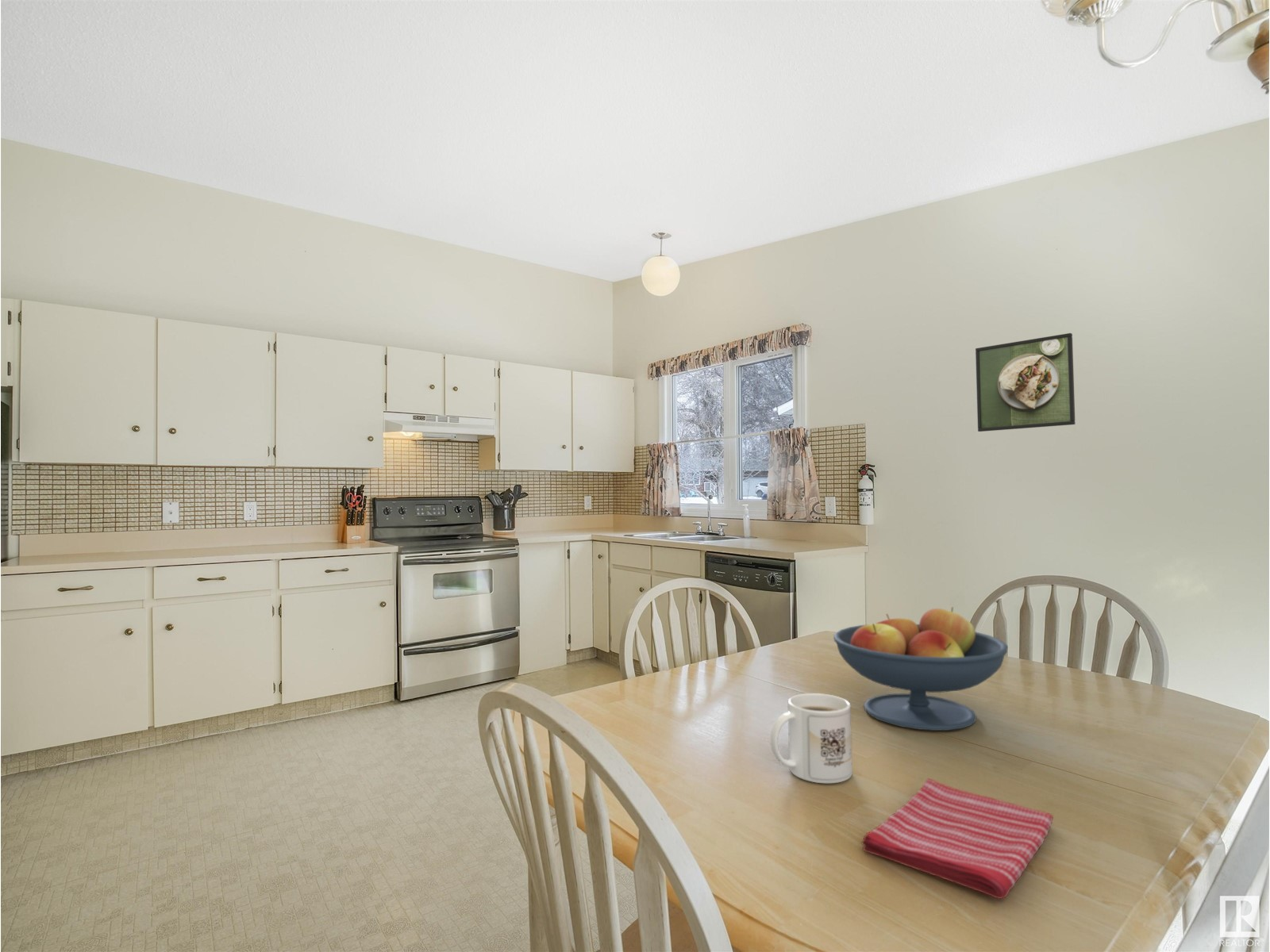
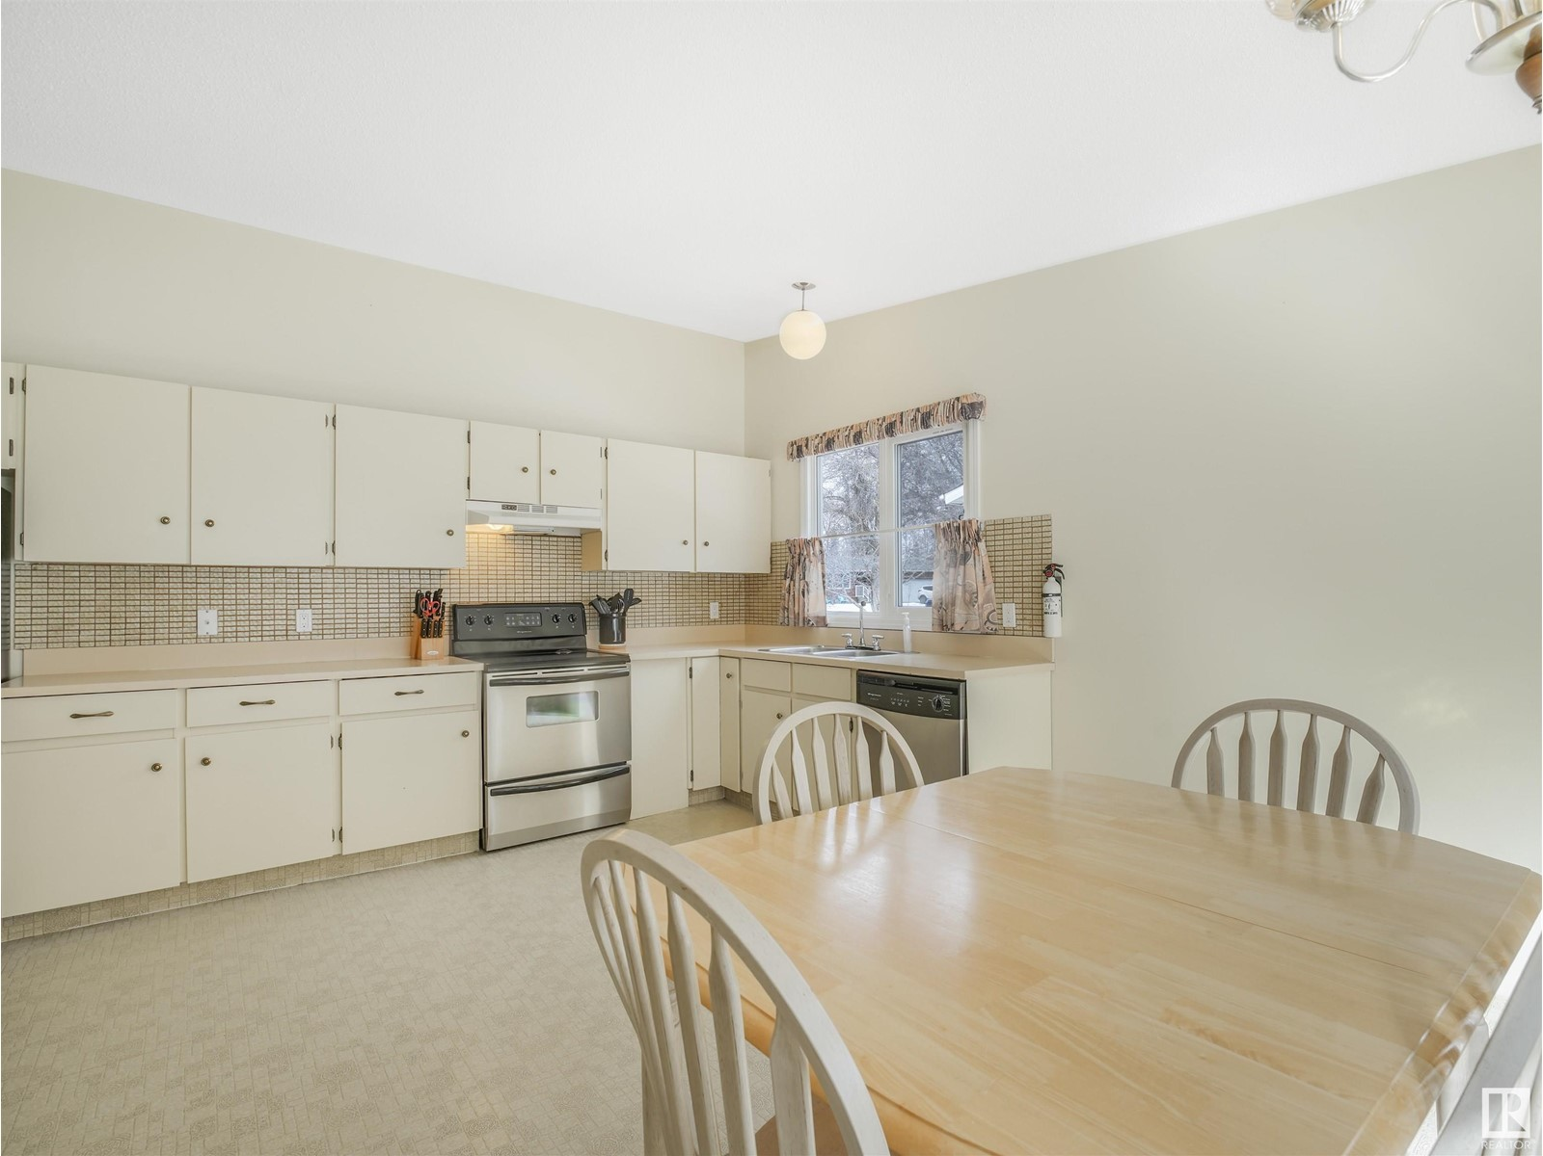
- dish towel [861,777,1054,900]
- mug [770,693,853,784]
- fruit bowl [833,606,1009,731]
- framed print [975,332,1076,432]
